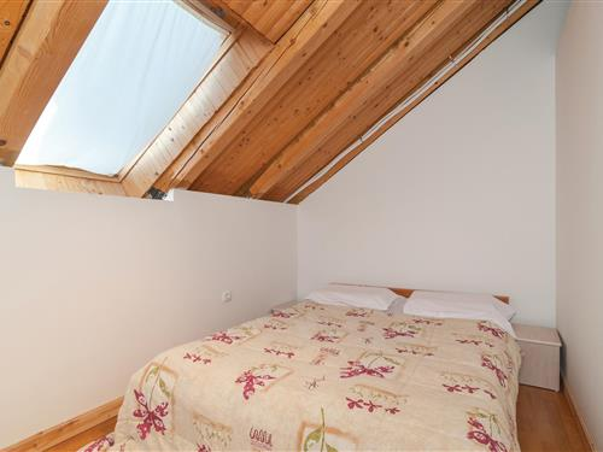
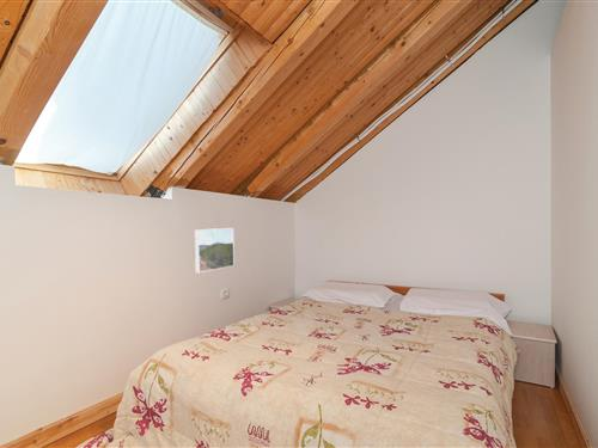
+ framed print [194,227,236,274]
